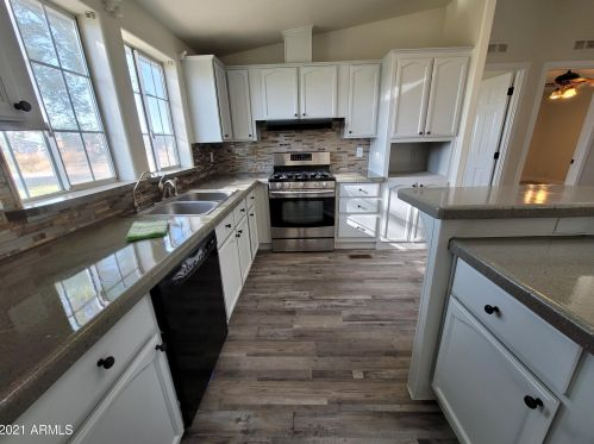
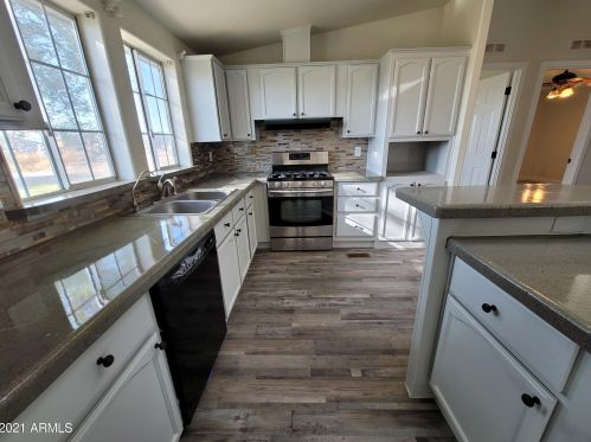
- dish towel [125,218,169,242]
